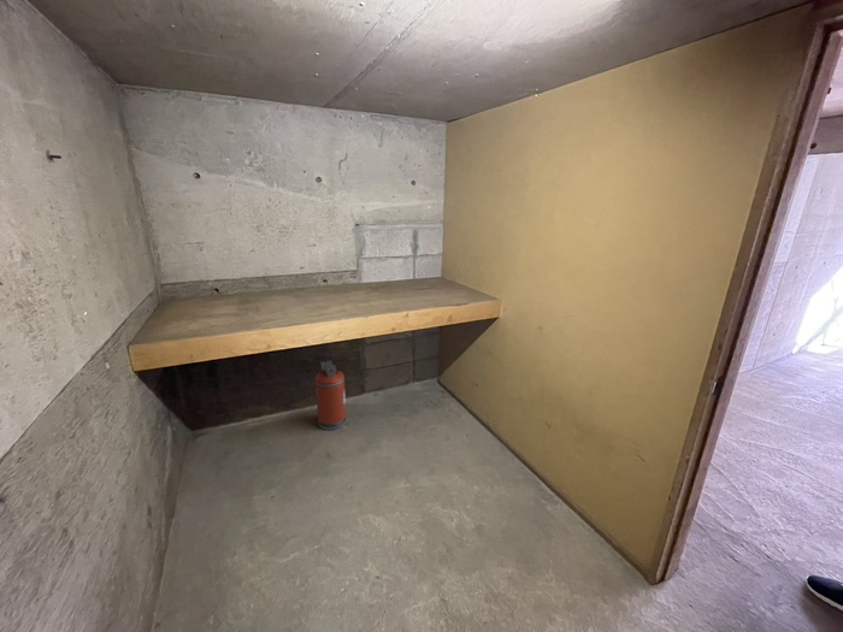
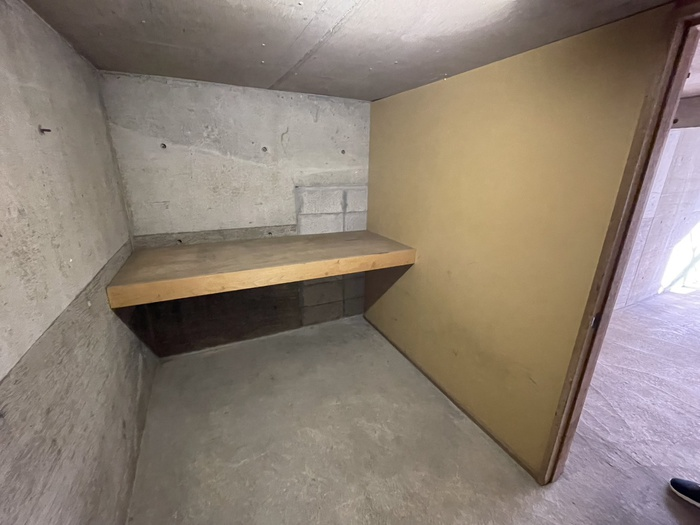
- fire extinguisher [314,360,348,431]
